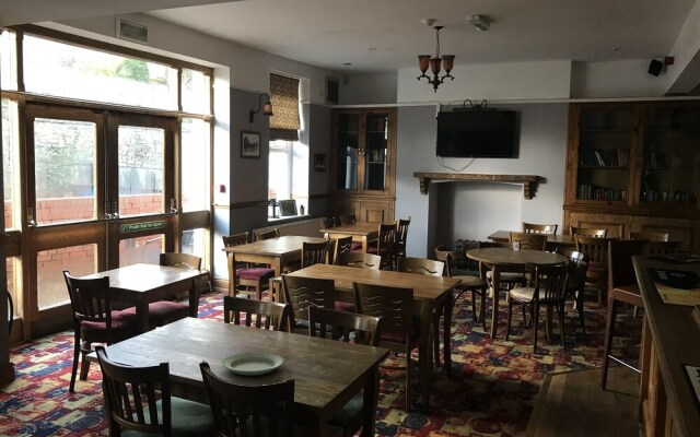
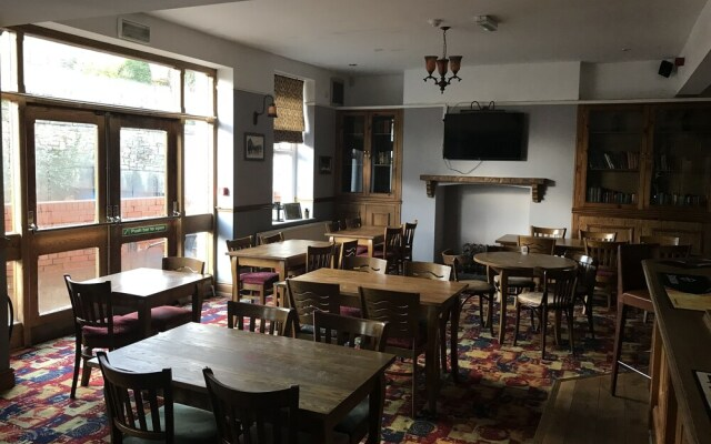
- plate [221,351,284,376]
